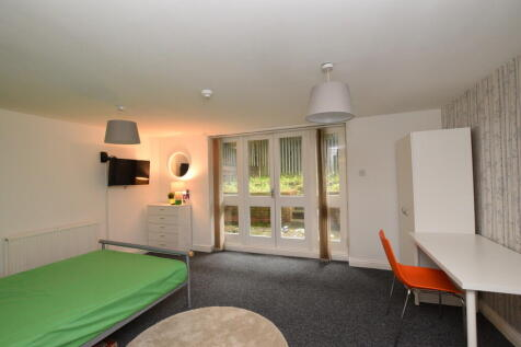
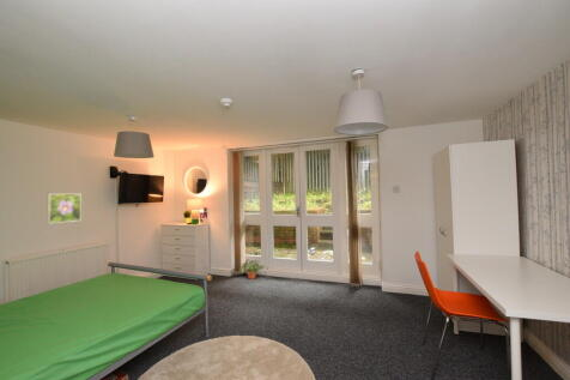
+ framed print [47,193,83,224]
+ potted plant [238,259,268,281]
